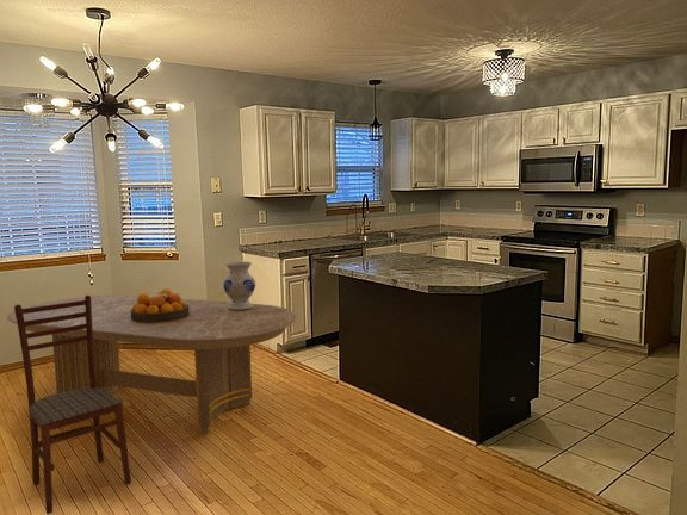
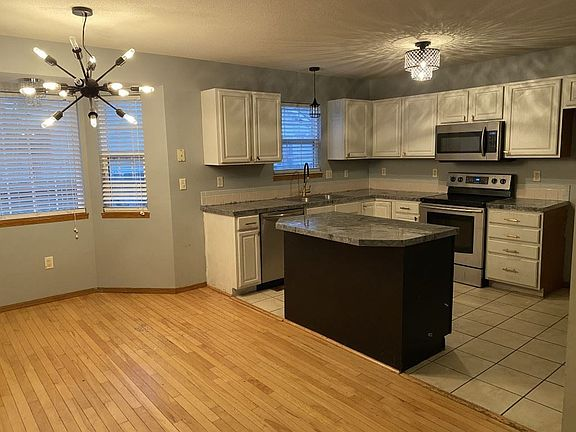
- vase [222,261,256,310]
- dining table [6,294,298,435]
- fruit bowl [131,287,190,322]
- dining chair [13,294,132,515]
